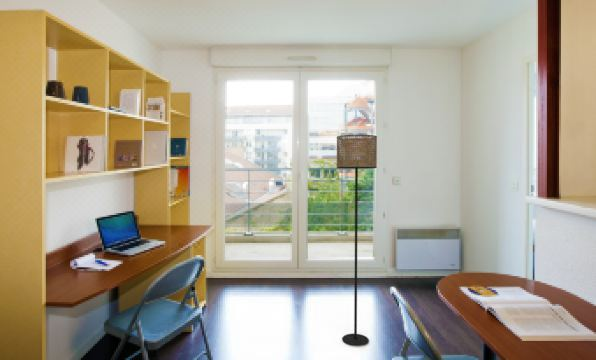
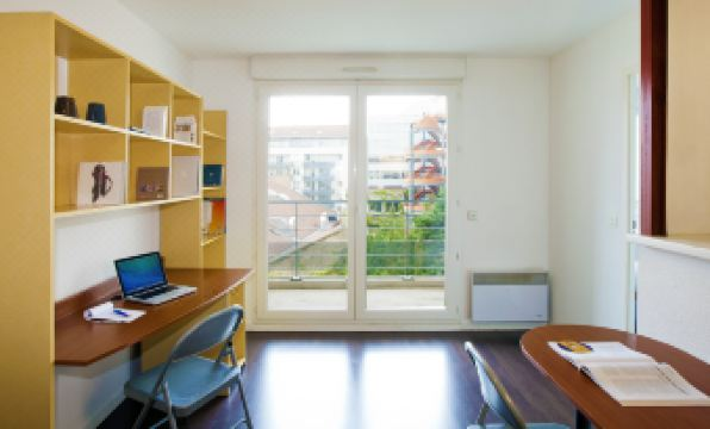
- floor lamp [336,134,378,347]
